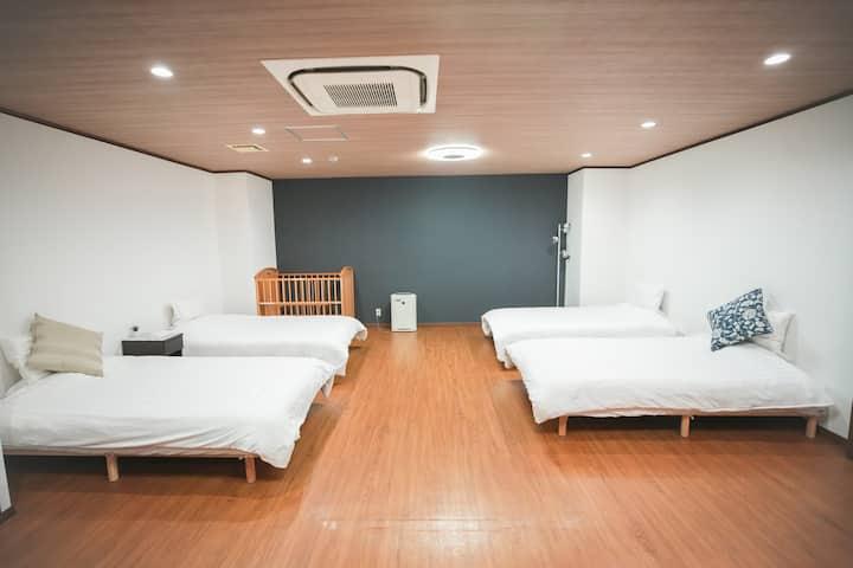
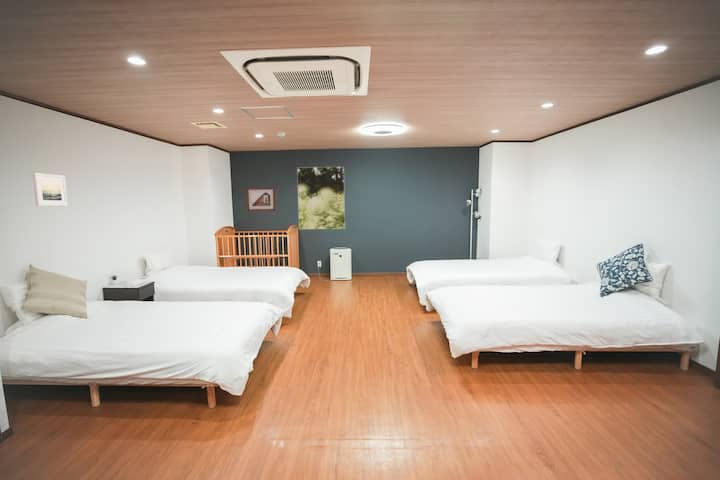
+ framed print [296,166,346,230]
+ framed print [32,172,69,207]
+ picture frame [245,187,277,212]
